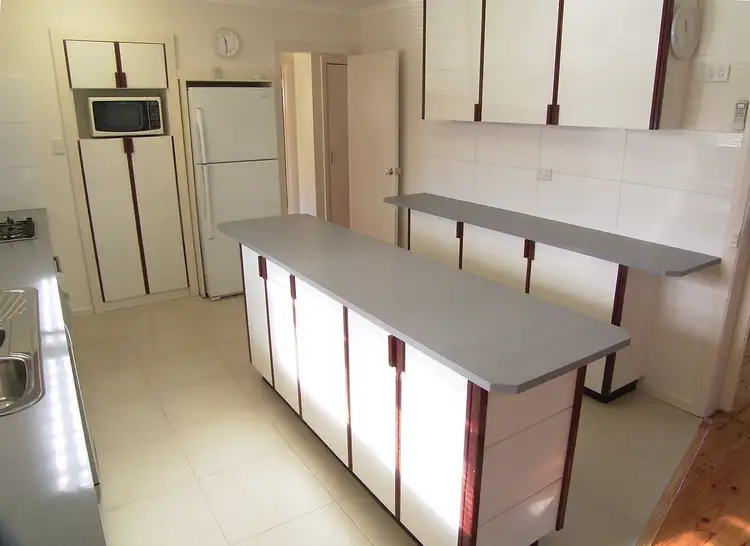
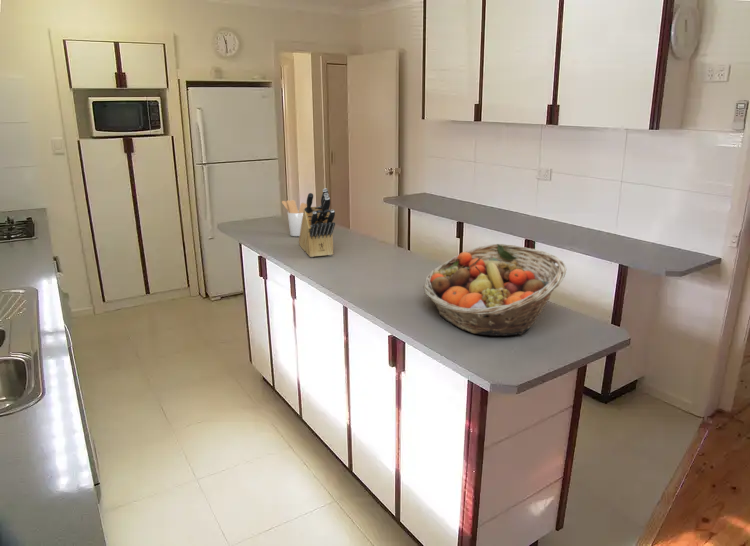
+ knife block [298,187,336,258]
+ fruit basket [423,243,567,337]
+ utensil holder [281,199,307,237]
